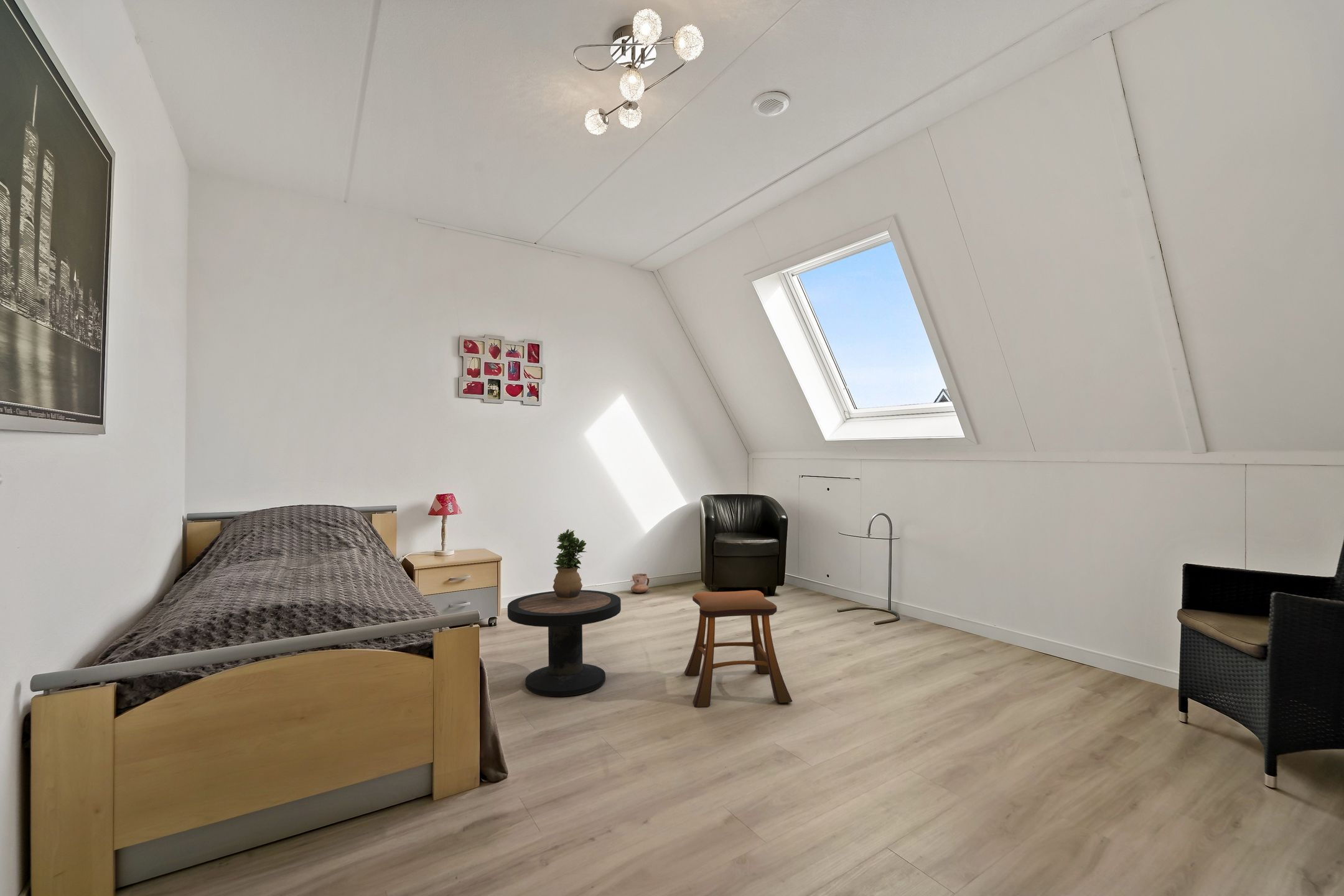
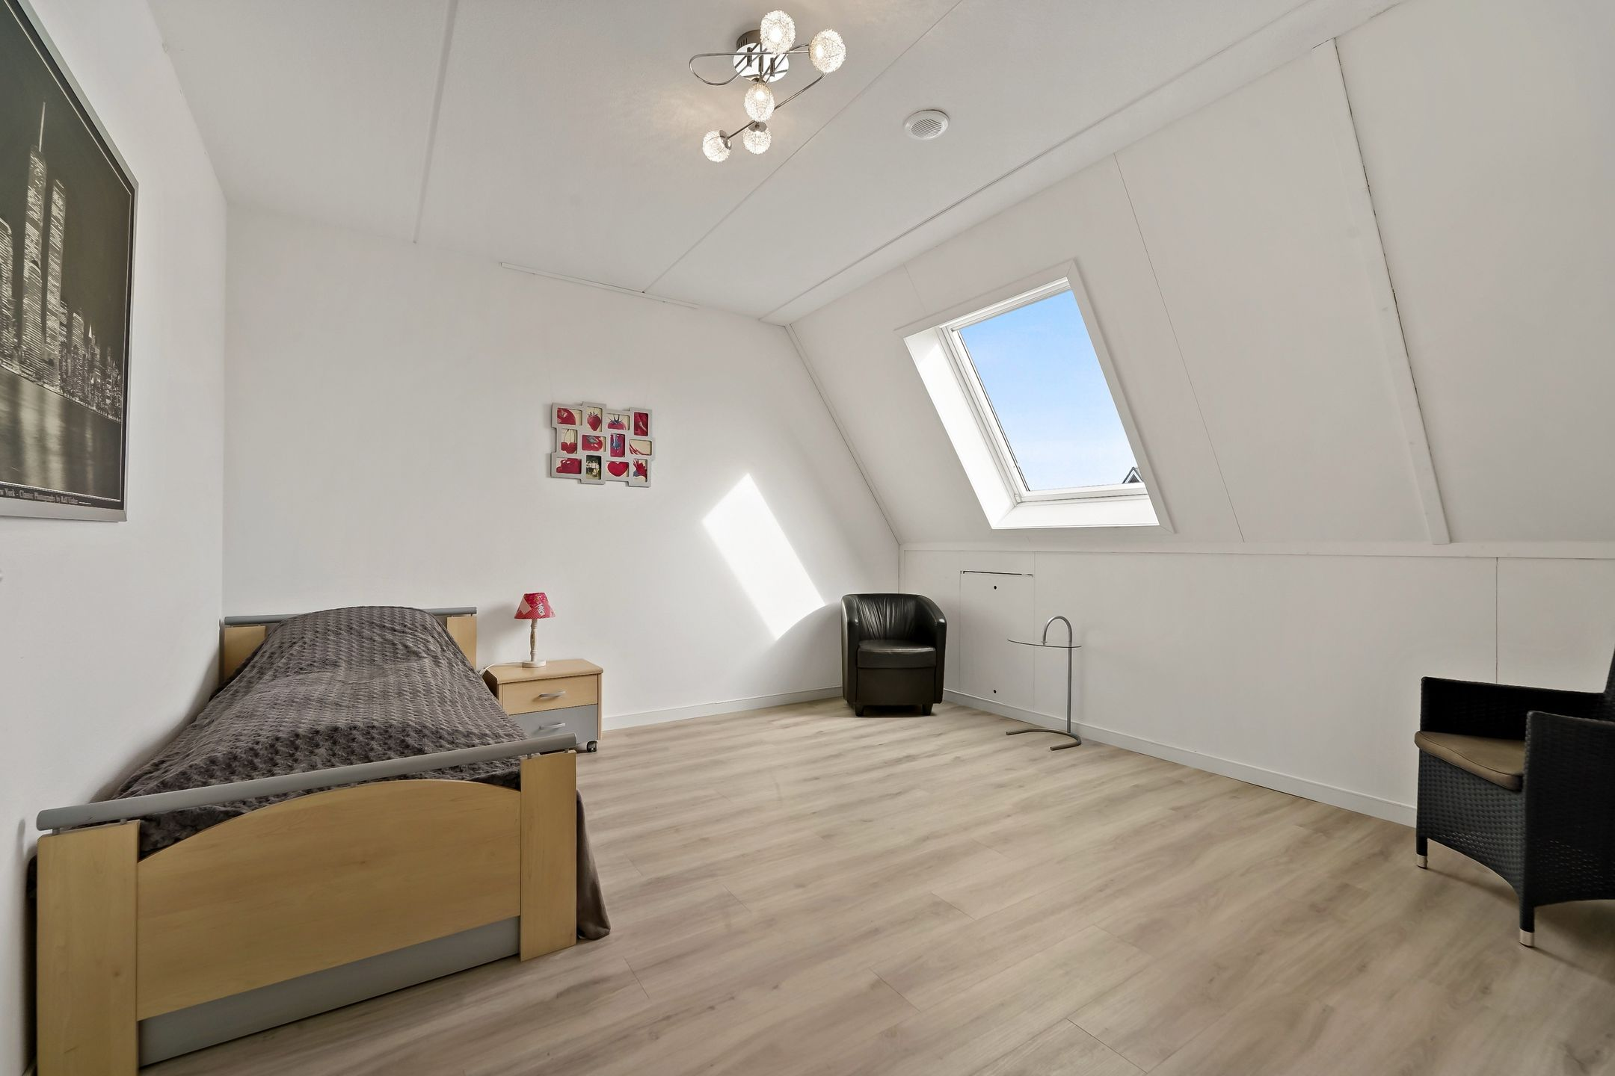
- potted plant [552,528,587,600]
- ceramic jug [630,573,650,594]
- stool [684,590,793,707]
- side table [507,589,622,697]
